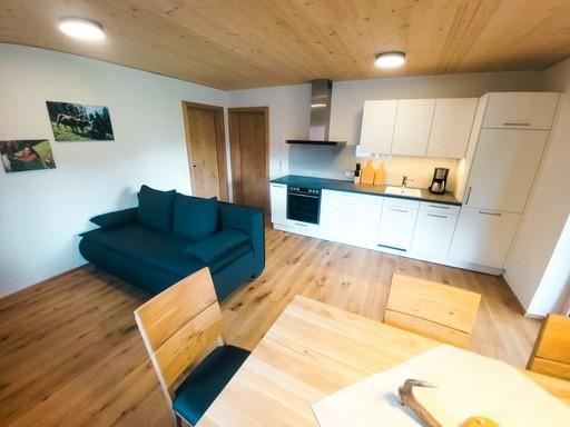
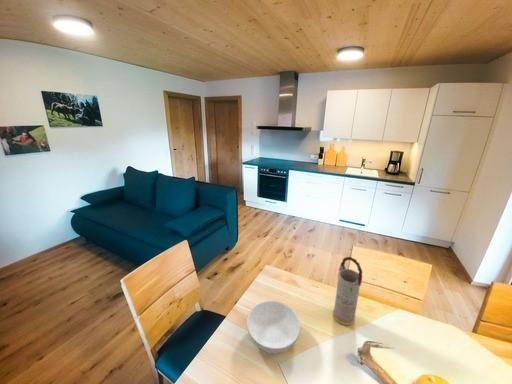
+ serving bowl [246,300,301,354]
+ vase [332,256,363,326]
